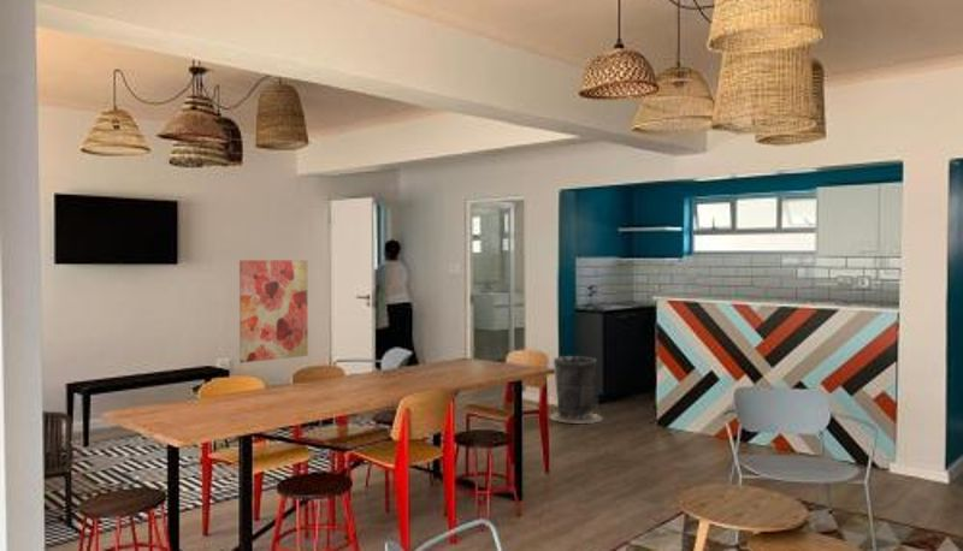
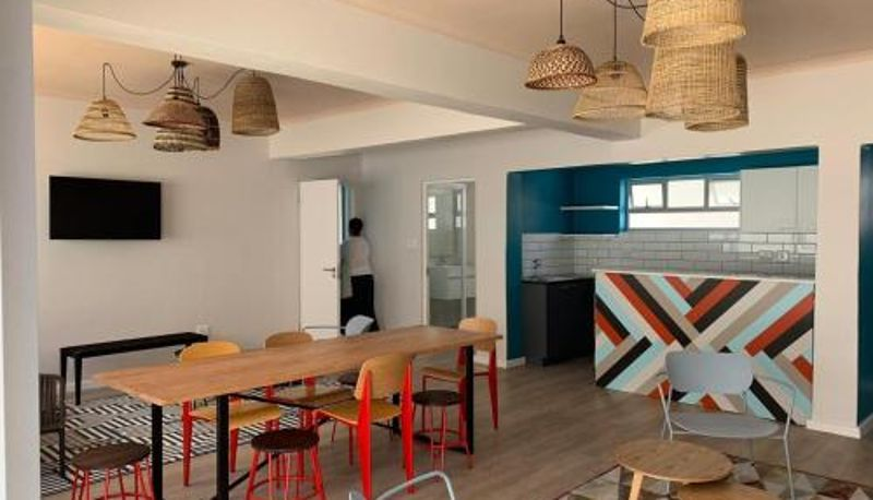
- wall art [238,259,309,365]
- trash can [548,355,604,425]
